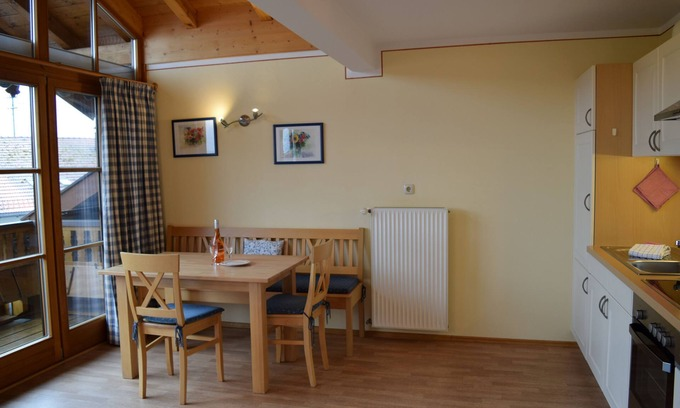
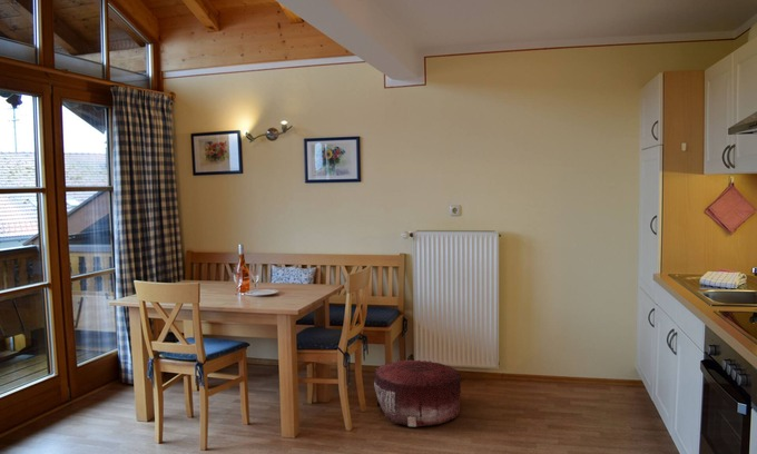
+ pouf [373,358,462,428]
